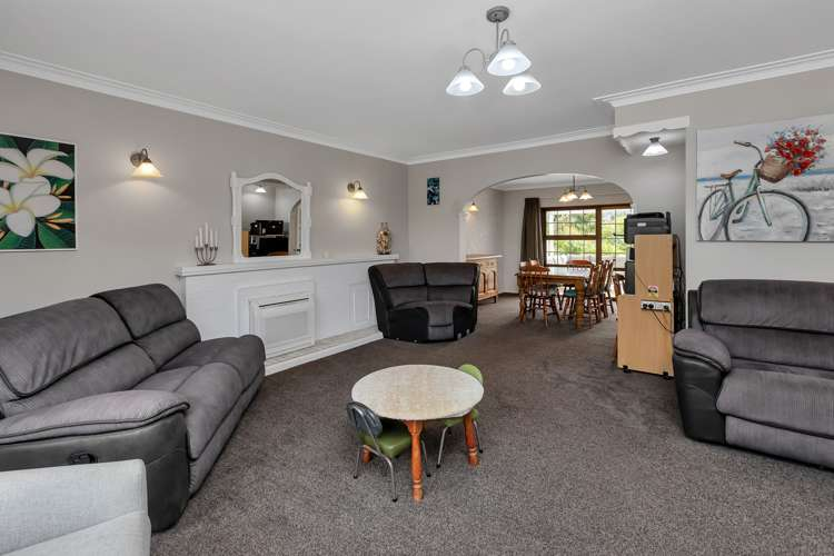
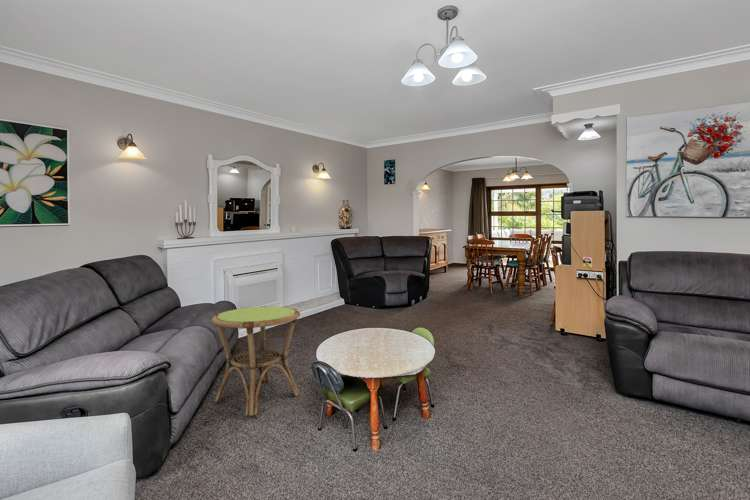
+ side table [211,305,301,417]
